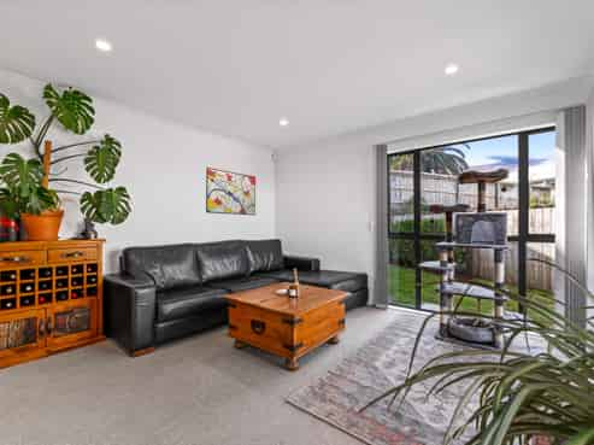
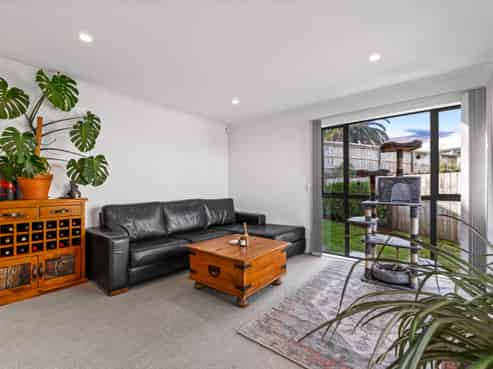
- wall art [205,166,257,216]
